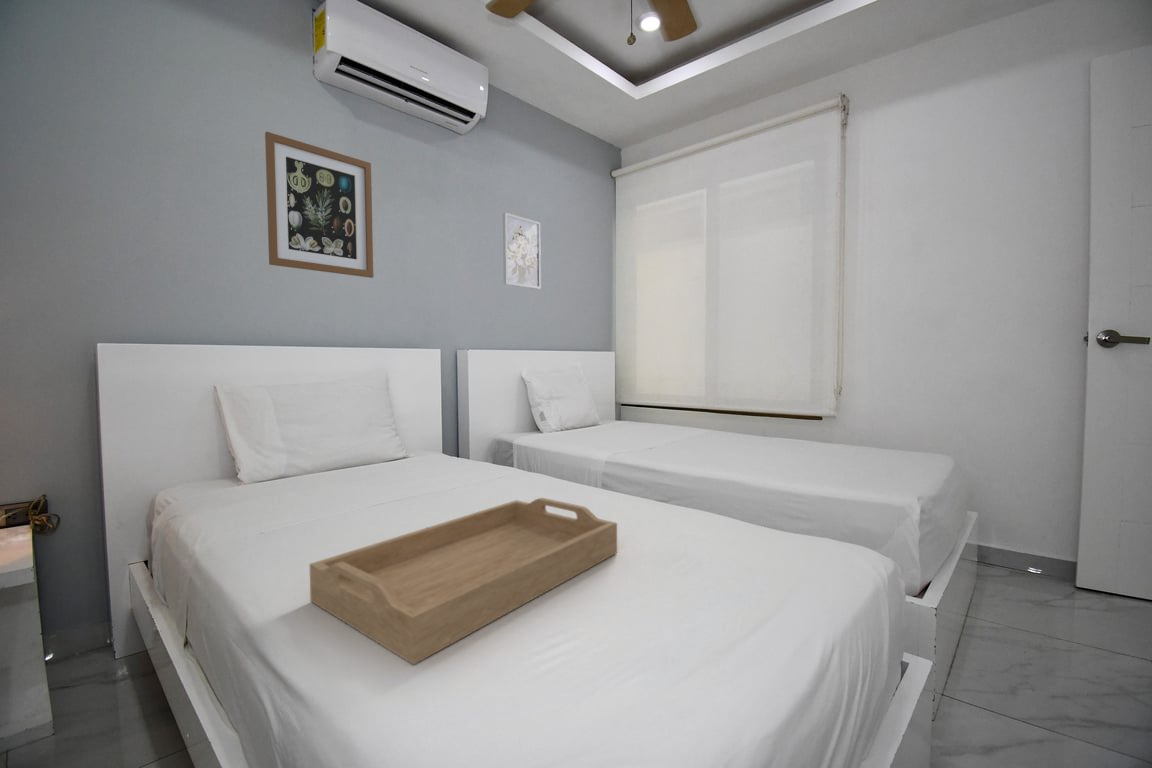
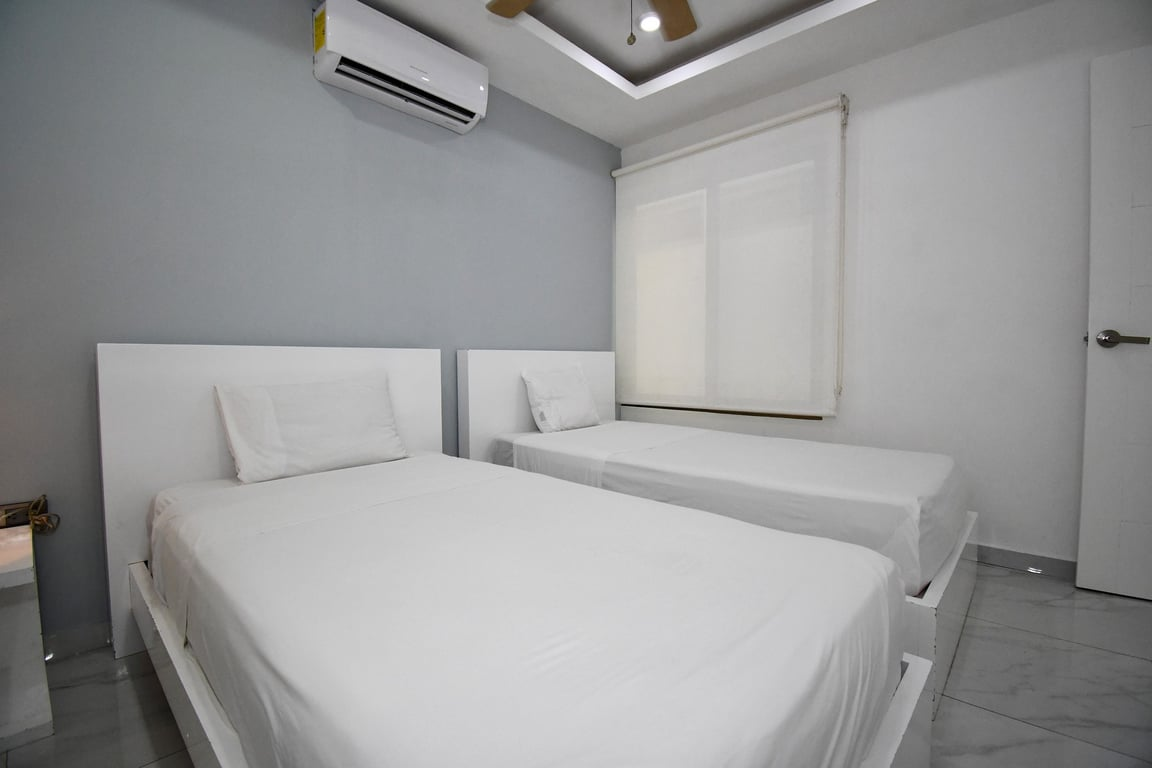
- wall art [264,131,375,279]
- wall art [502,212,542,290]
- serving tray [308,497,618,666]
